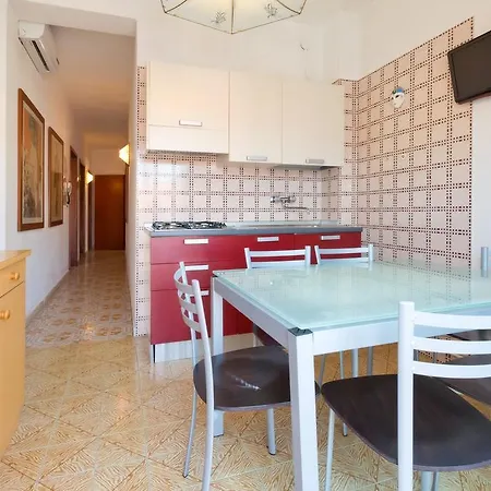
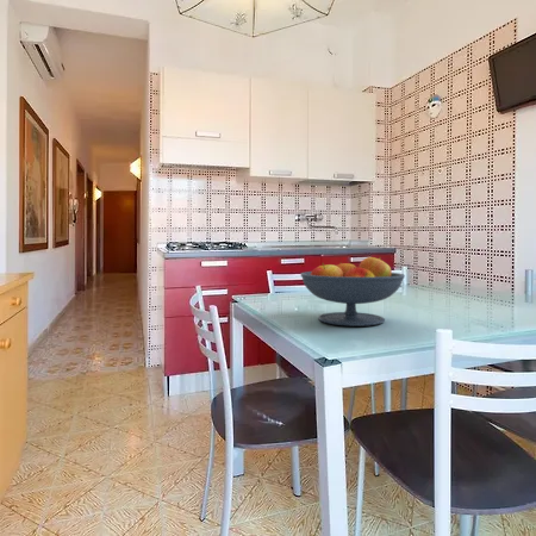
+ fruit bowl [299,256,406,328]
